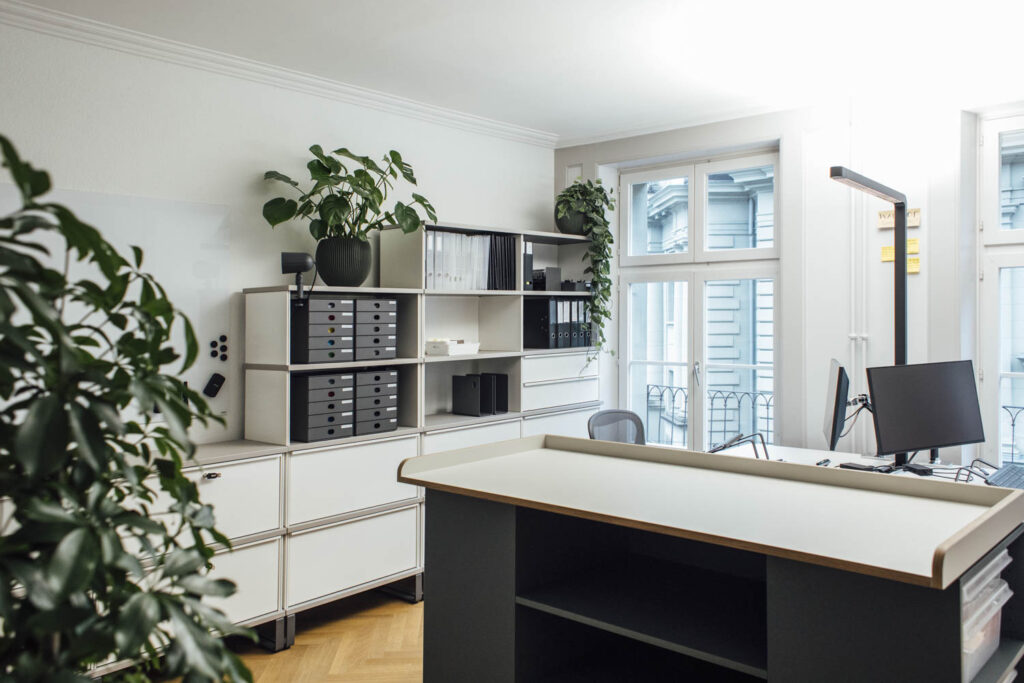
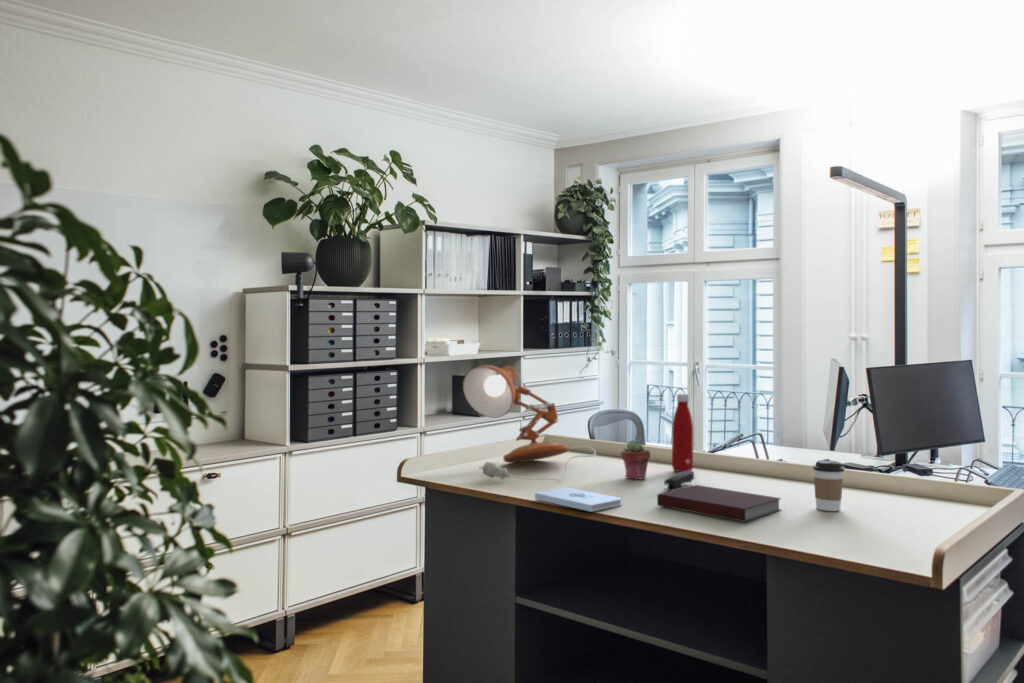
+ coffee cup [812,459,846,512]
+ bottle [671,393,694,473]
+ desk lamp [462,364,597,481]
+ stapler [663,470,696,491]
+ potted succulent [620,439,651,480]
+ notepad [534,487,622,513]
+ notebook [656,484,782,523]
